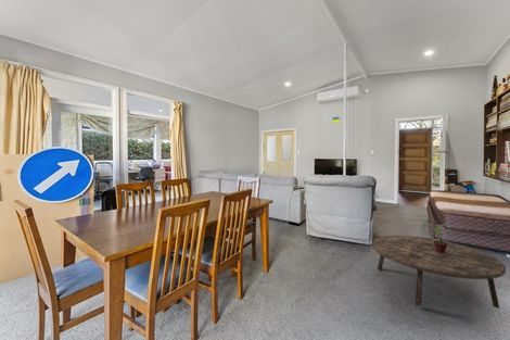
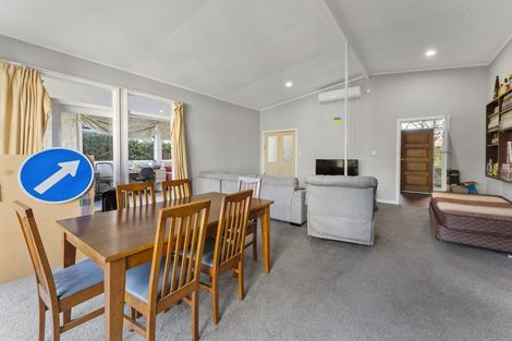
- coffee table [371,235,507,310]
- potted plant [423,223,458,253]
